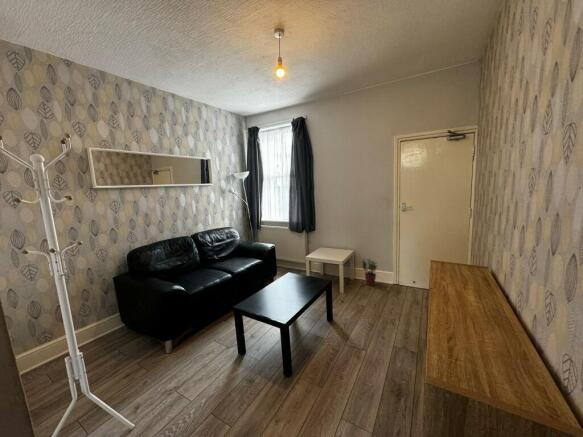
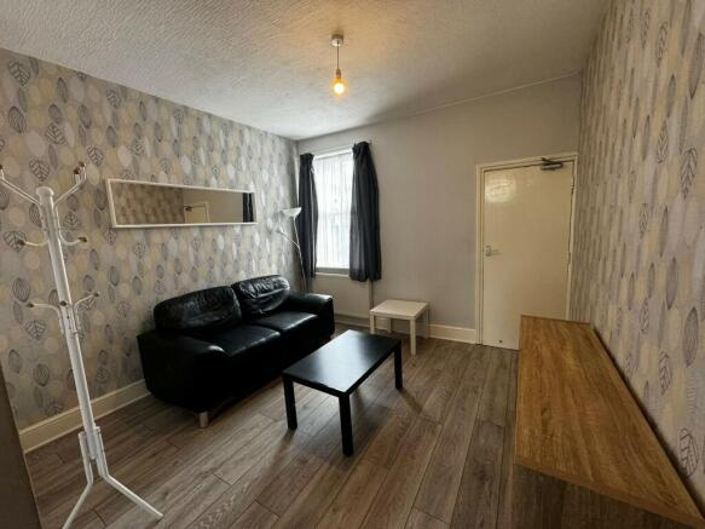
- potted plant [359,258,378,287]
